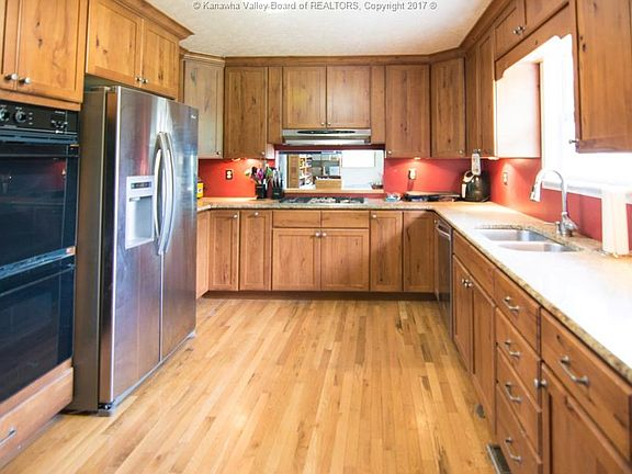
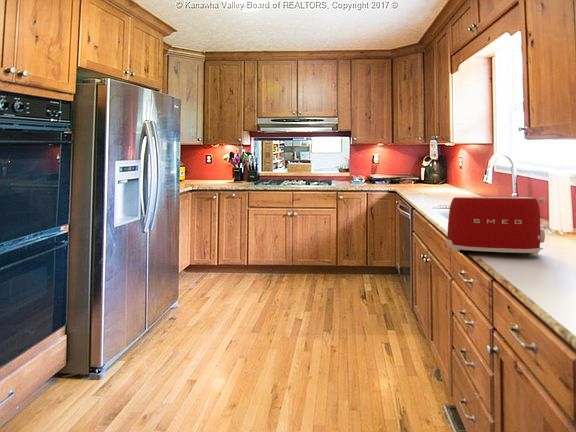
+ toaster [446,196,547,257]
